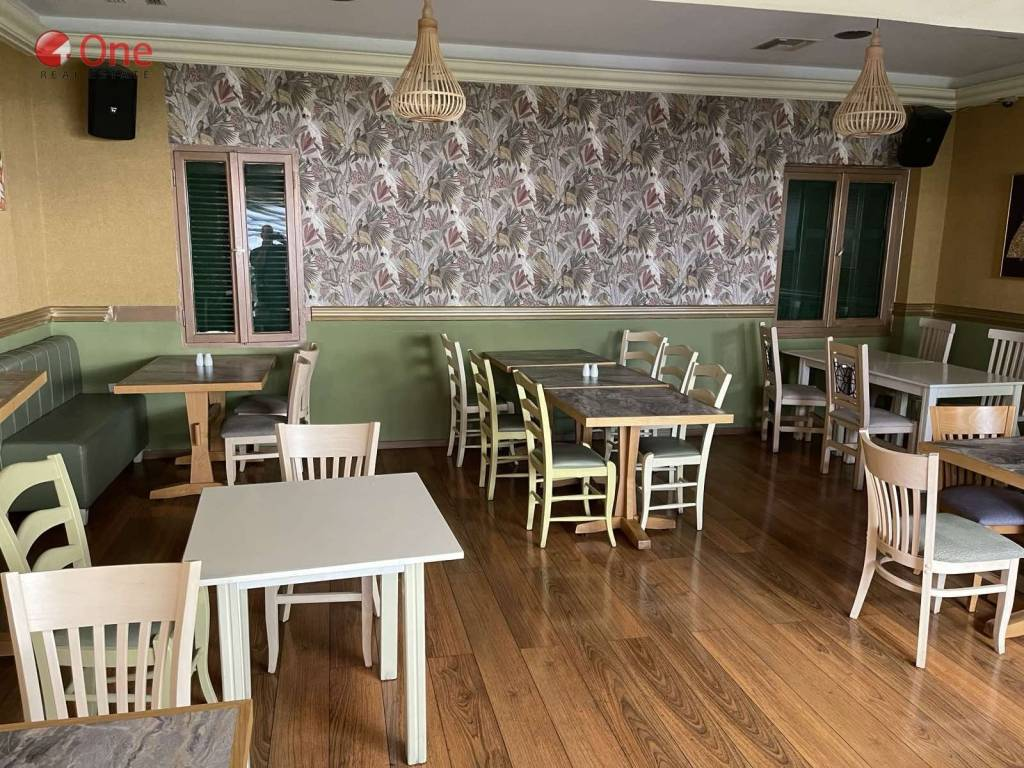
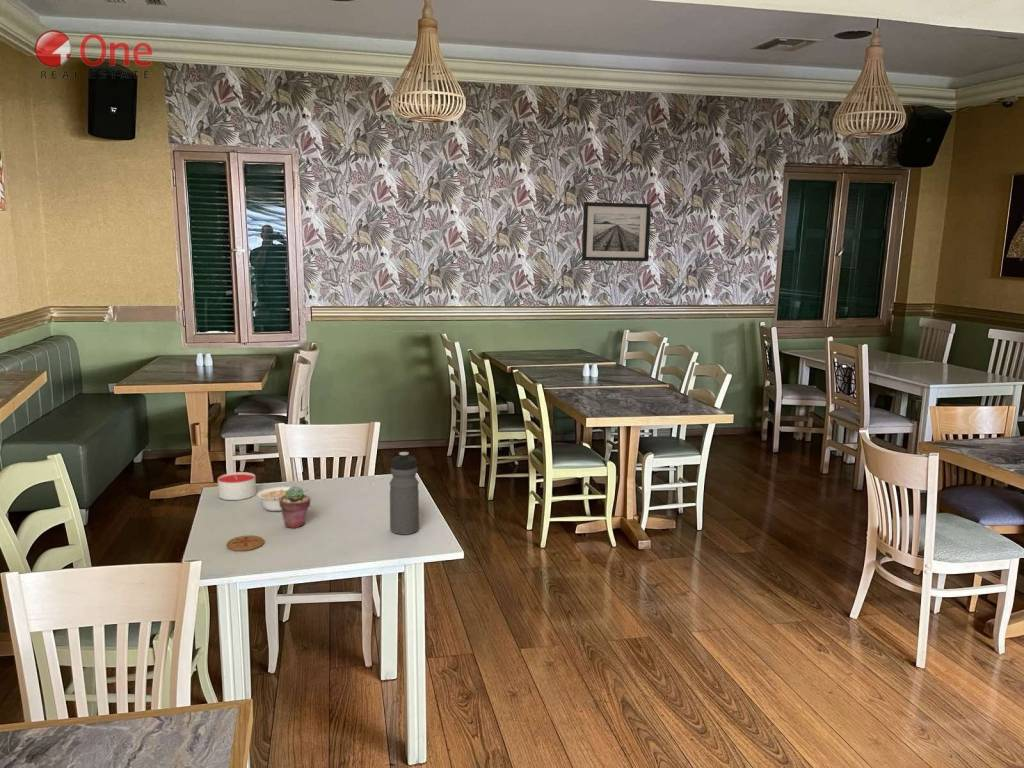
+ water bottle [389,451,420,536]
+ candle [217,471,257,501]
+ potted succulent [279,485,311,529]
+ coaster [226,534,265,552]
+ legume [256,486,308,512]
+ wall art [581,201,652,262]
